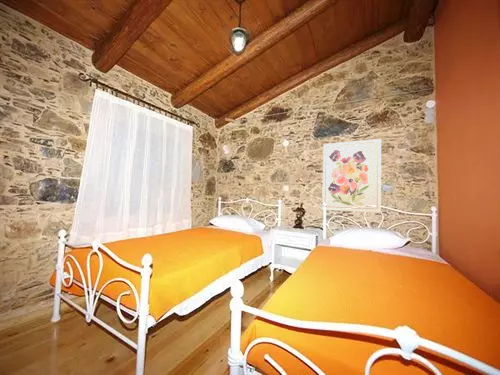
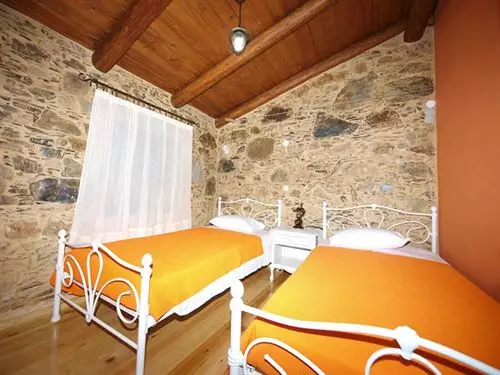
- wall art [321,138,382,214]
